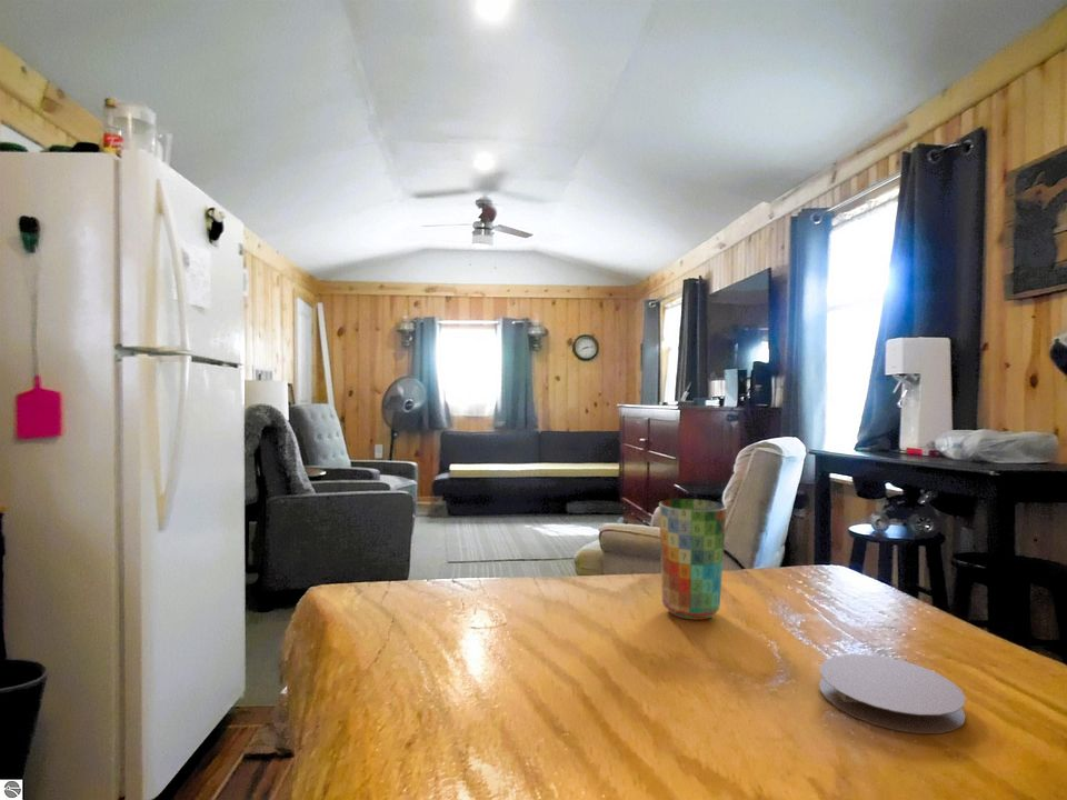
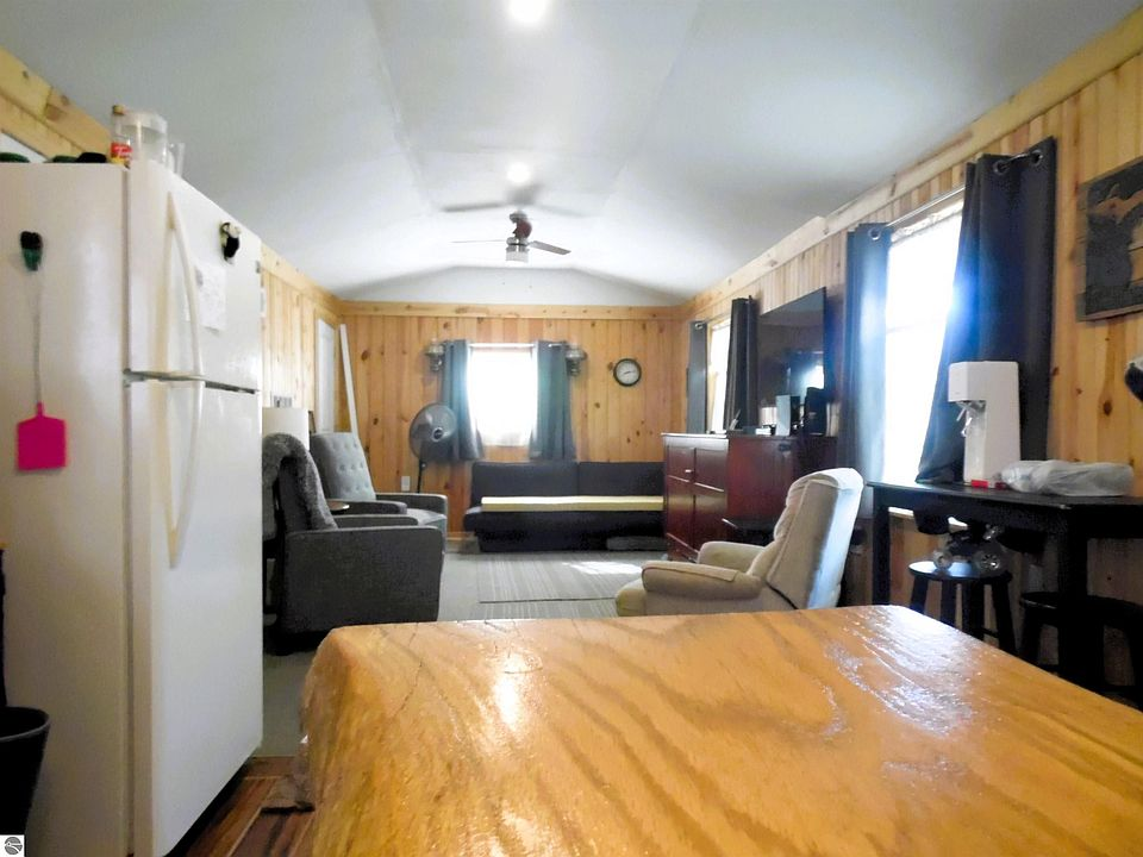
- cup [658,498,728,621]
- coaster [819,653,967,734]
